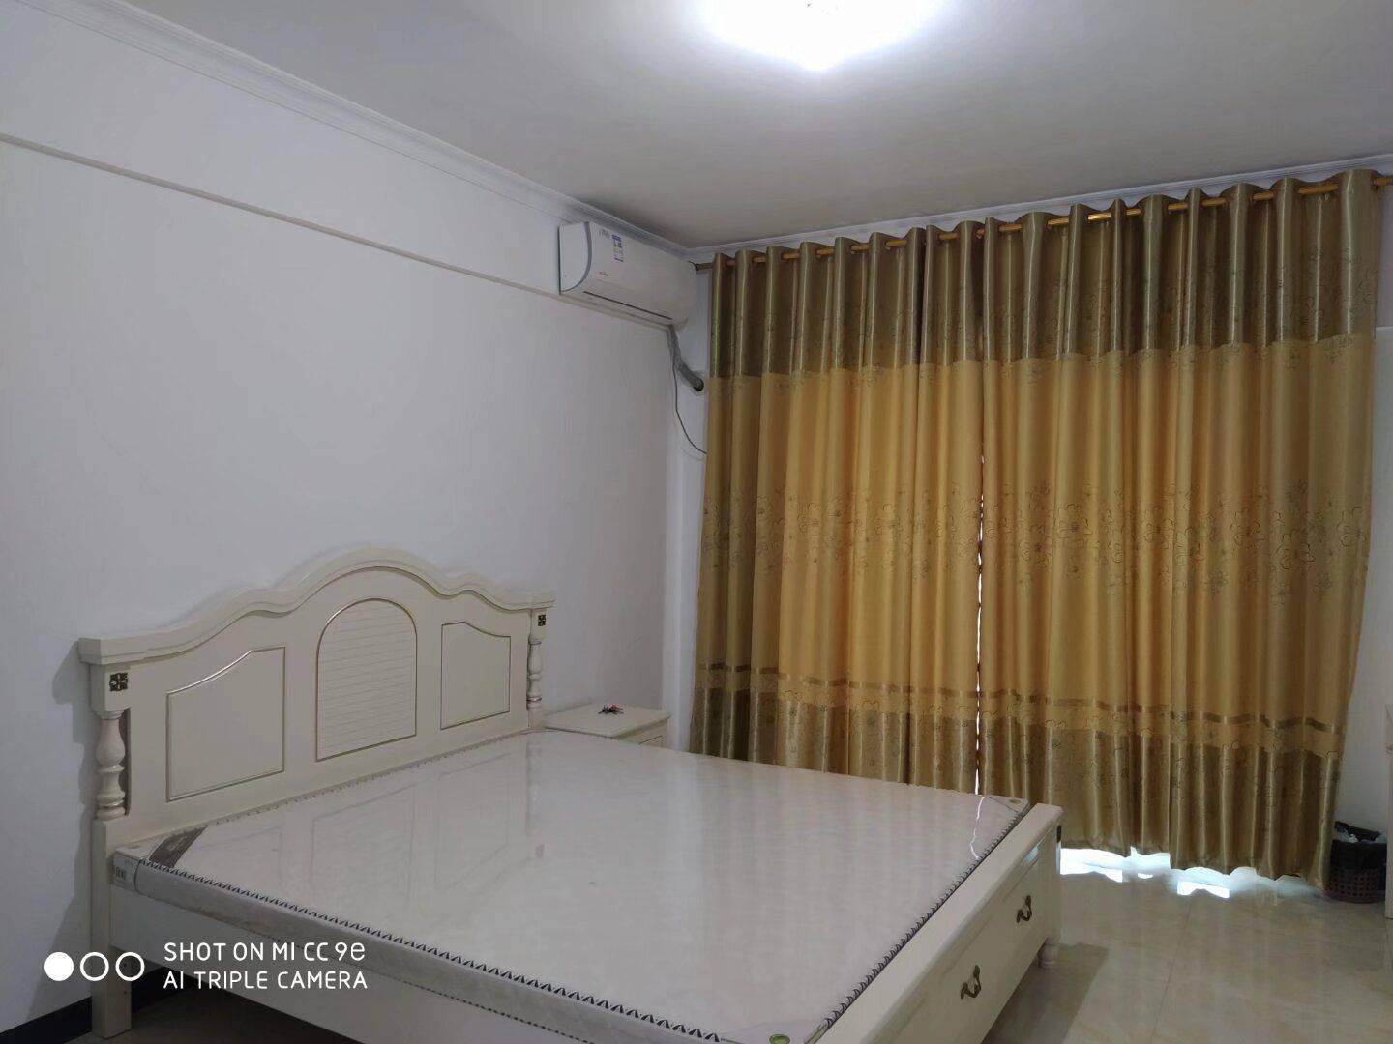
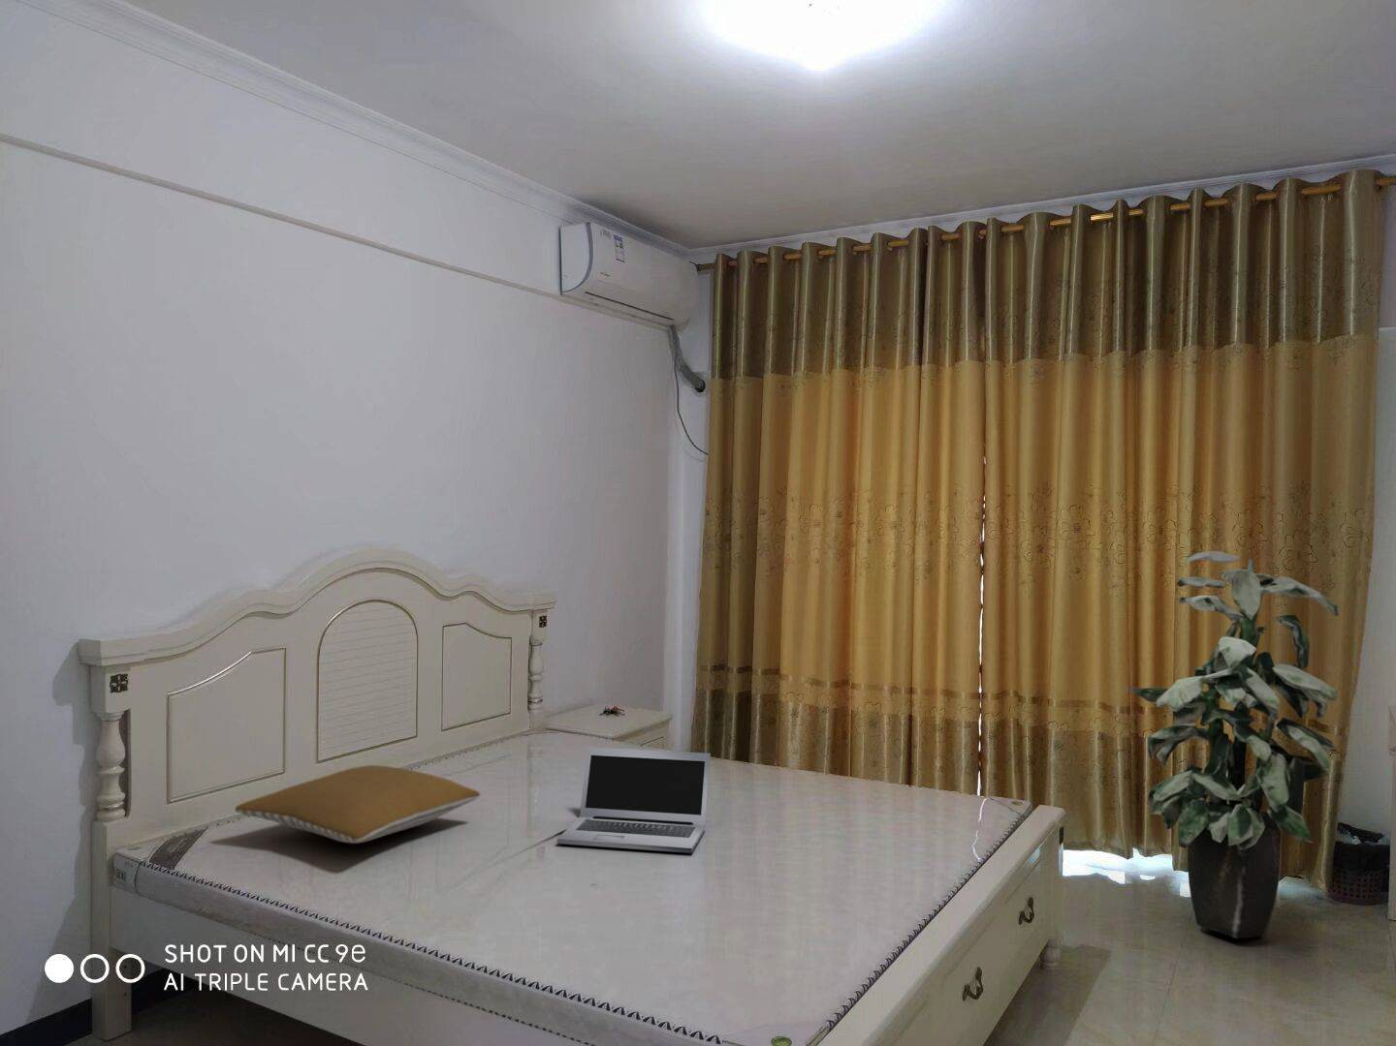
+ laptop [556,746,711,854]
+ indoor plant [1128,550,1339,939]
+ pillow [234,764,480,845]
